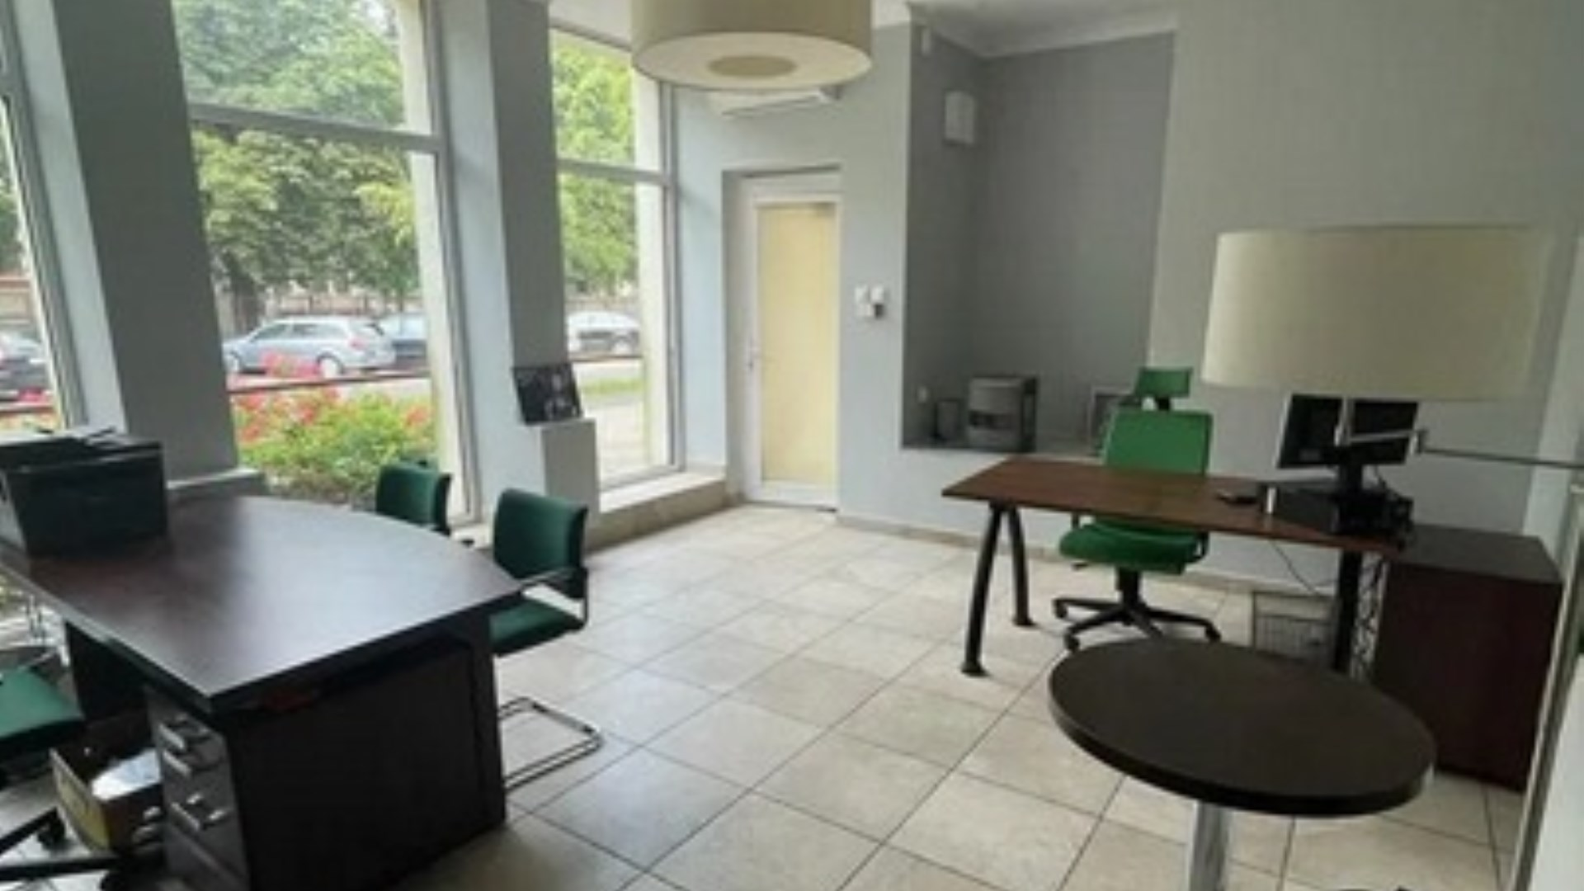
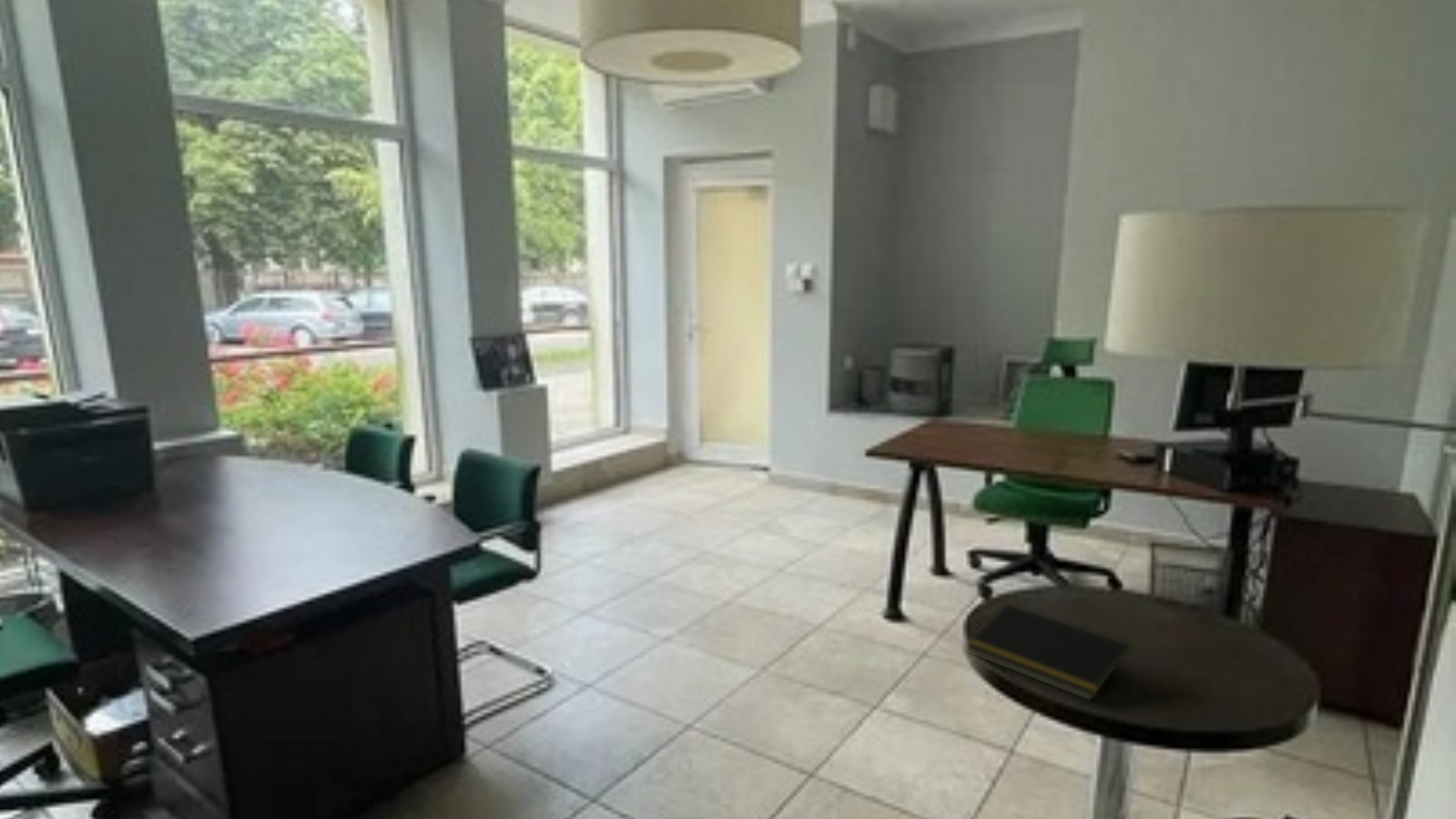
+ notepad [965,604,1129,701]
